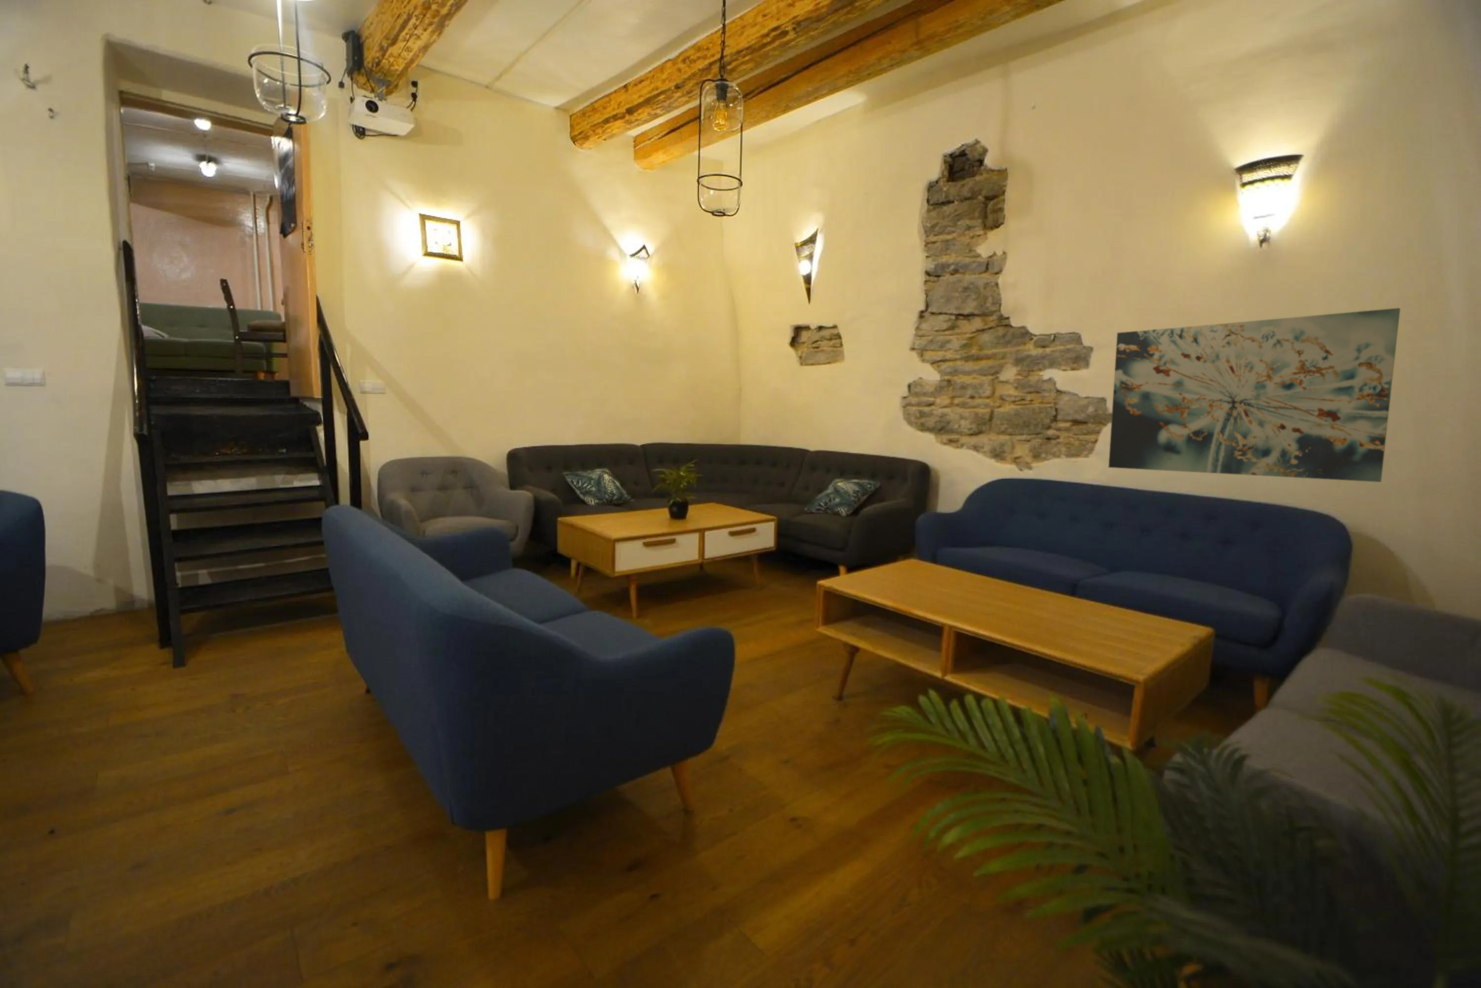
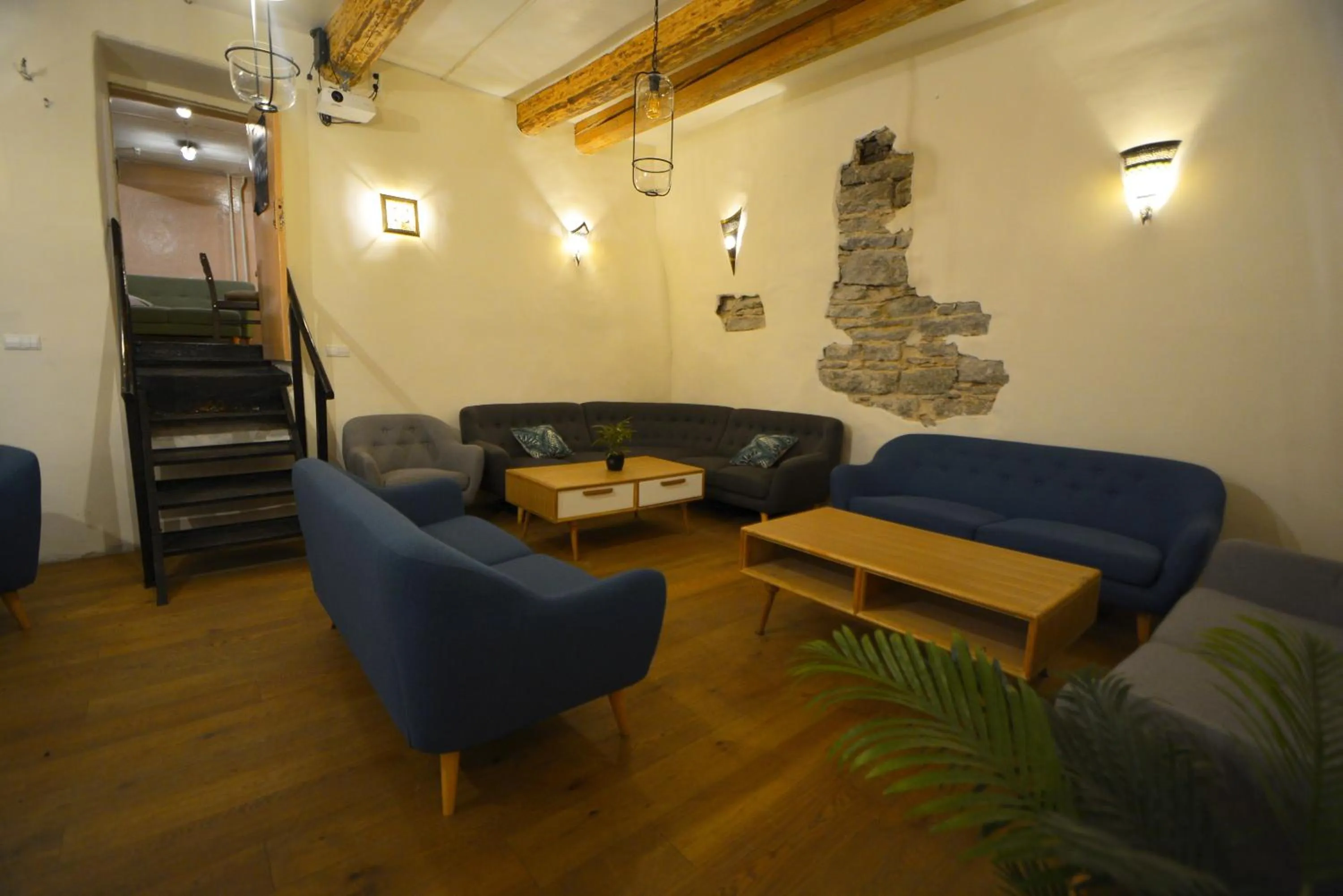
- wall art [1108,308,1400,483]
